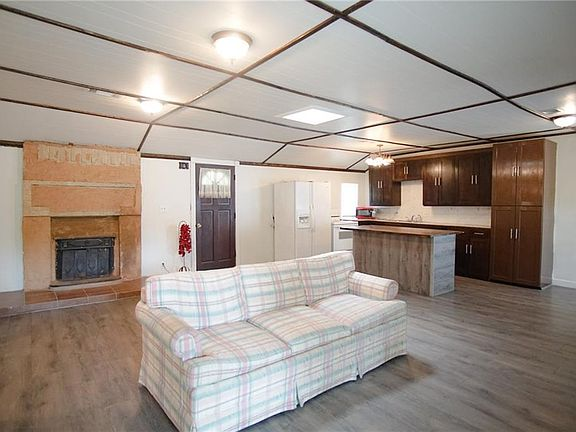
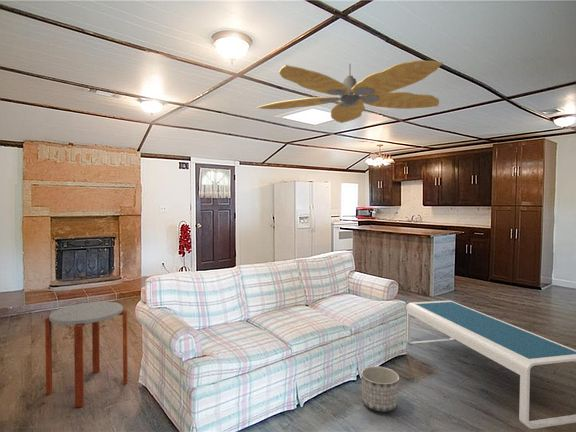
+ coffee table [405,299,576,430]
+ ceiling fan [256,60,444,124]
+ side table [44,301,129,409]
+ planter [360,365,400,413]
